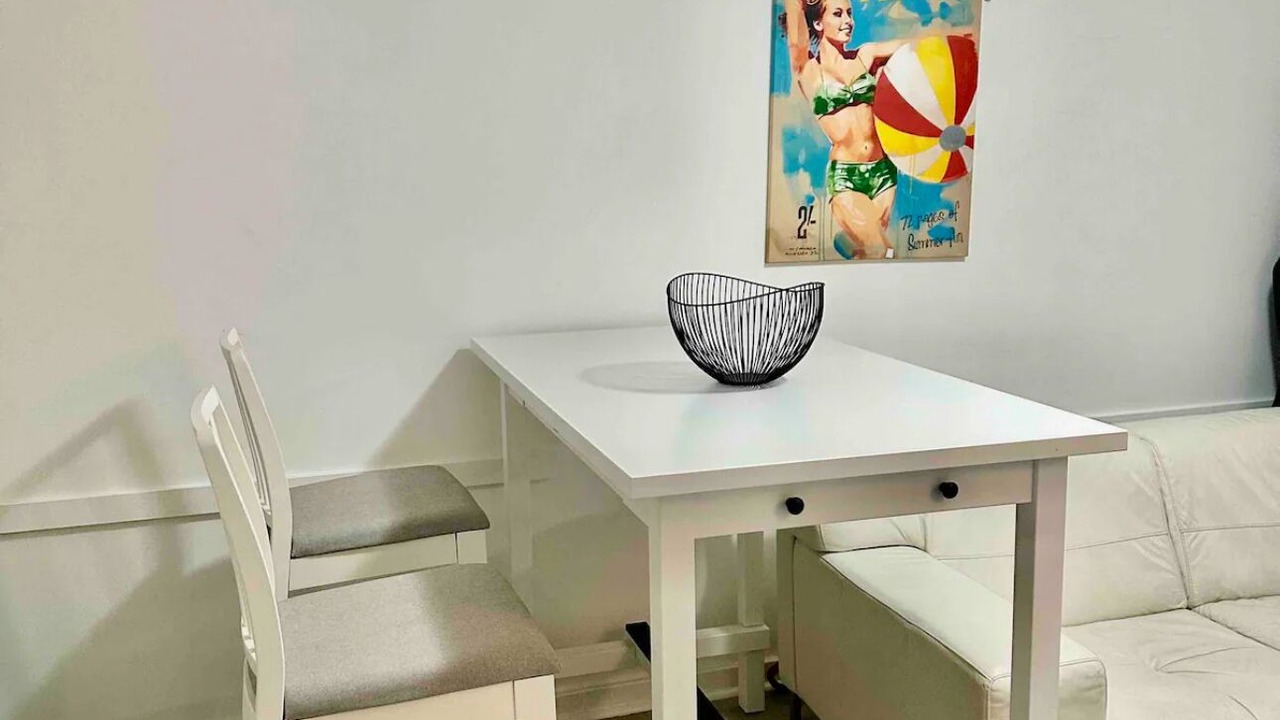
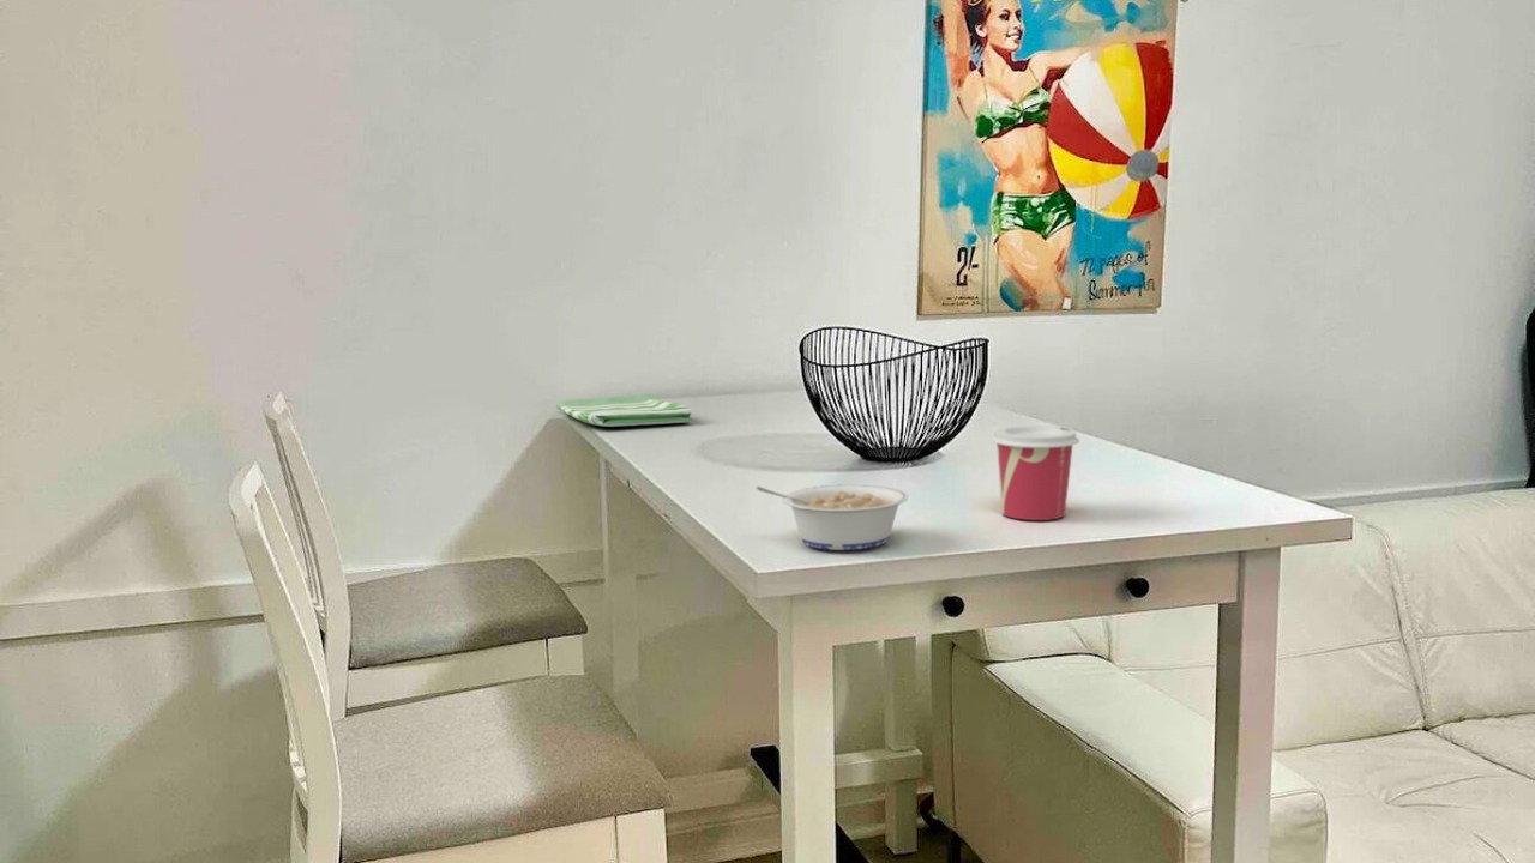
+ legume [756,483,909,551]
+ dish towel [555,392,693,428]
+ cup [989,424,1080,521]
